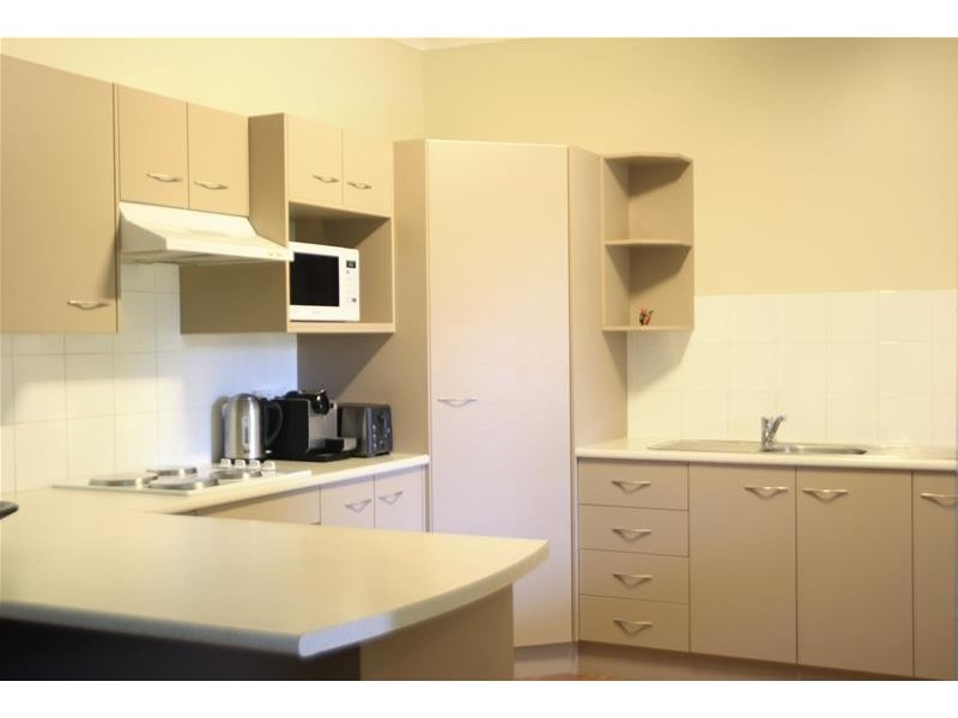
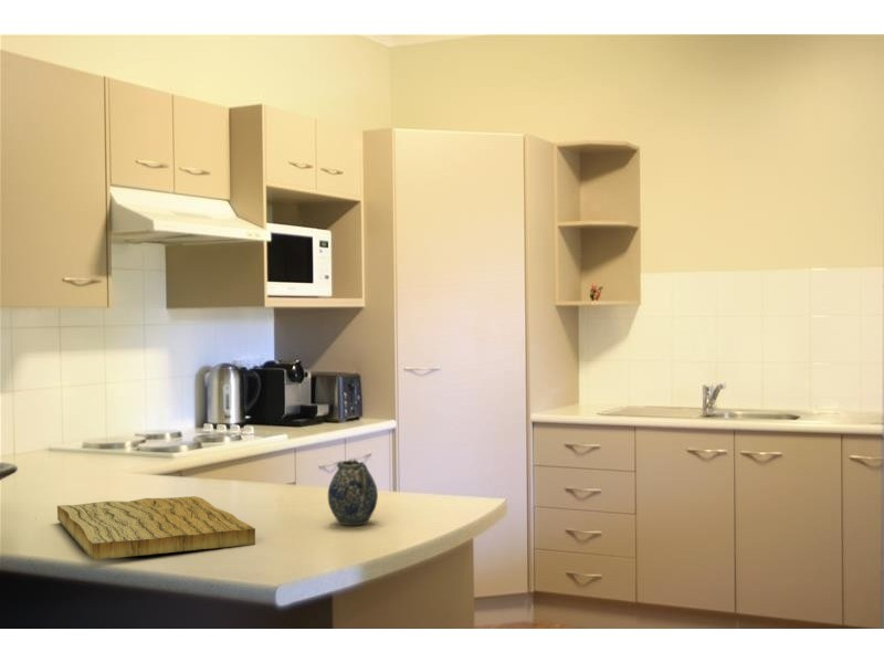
+ teapot [327,459,379,526]
+ cutting board [56,495,256,561]
